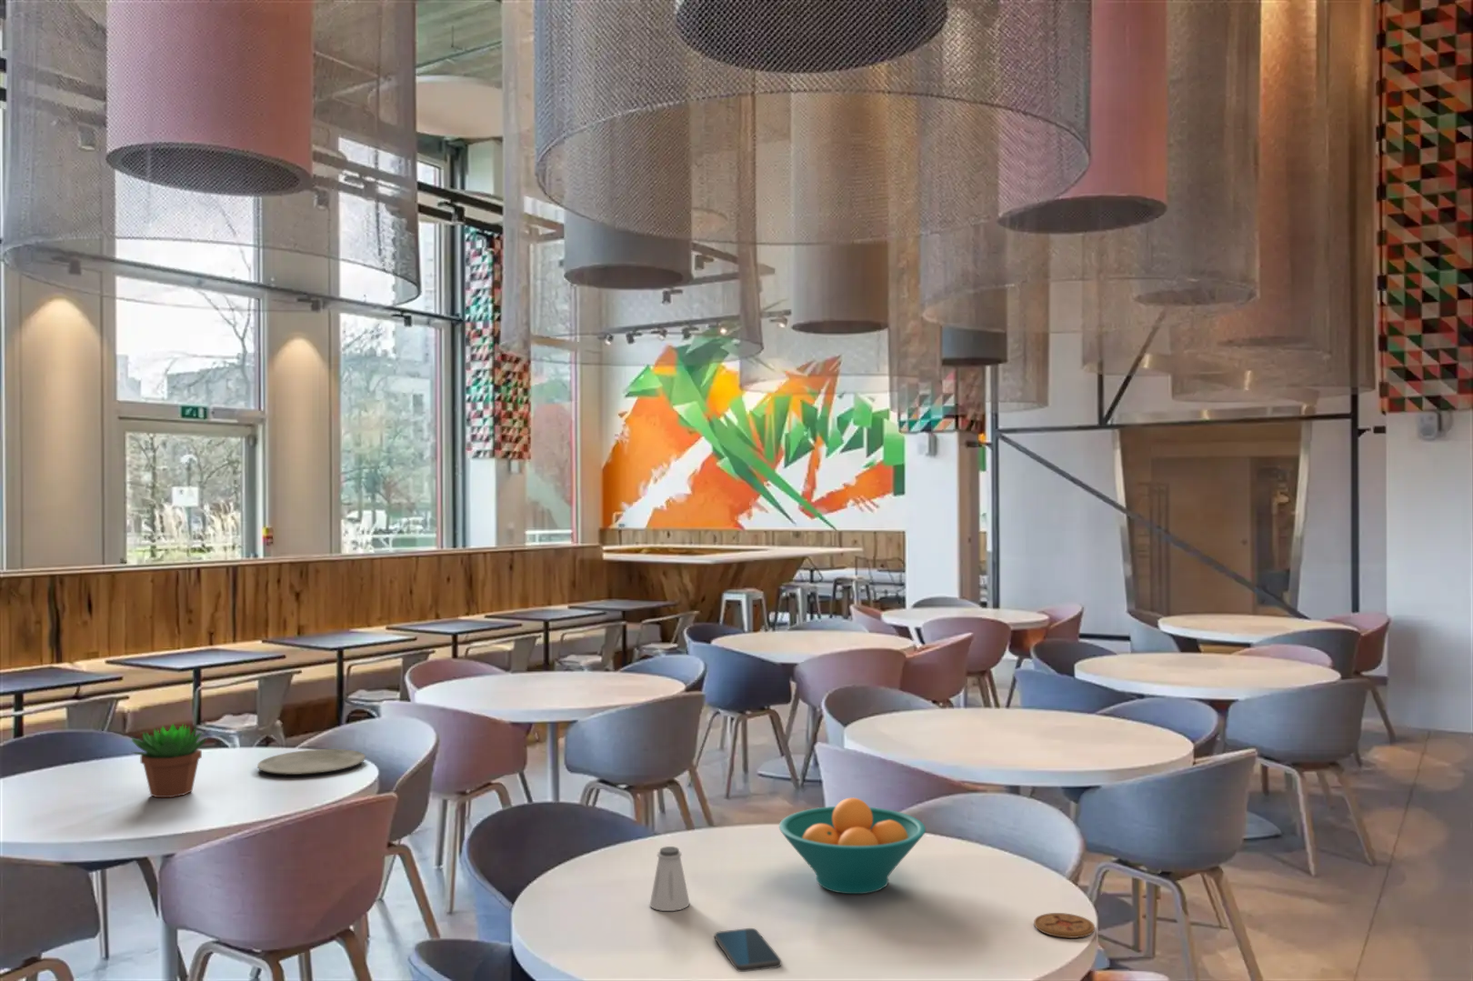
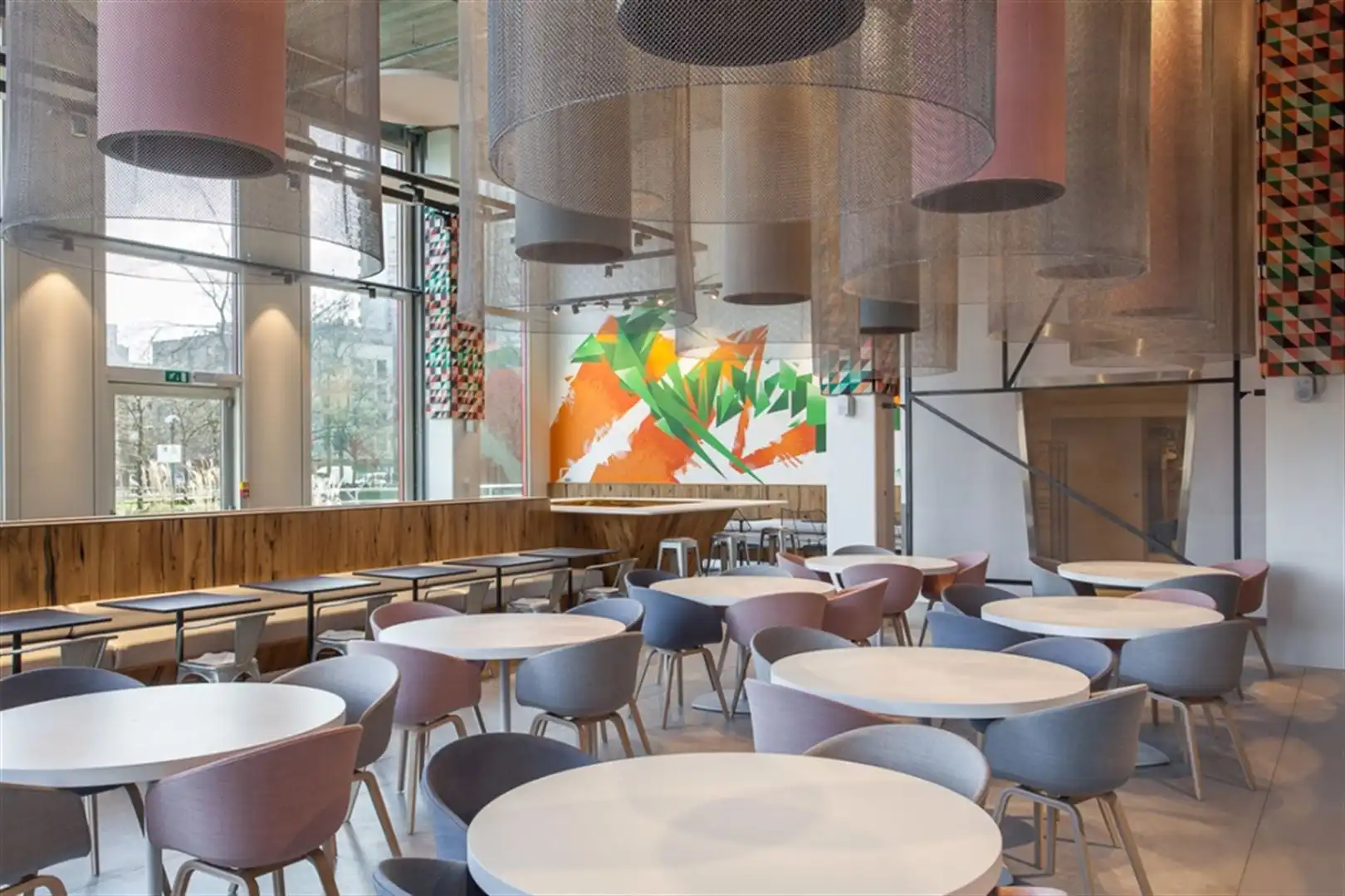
- plate [256,748,367,775]
- succulent plant [129,723,208,798]
- smartphone [714,927,782,973]
- fruit bowl [779,796,927,895]
- coaster [1033,912,1095,939]
- saltshaker [649,845,690,912]
